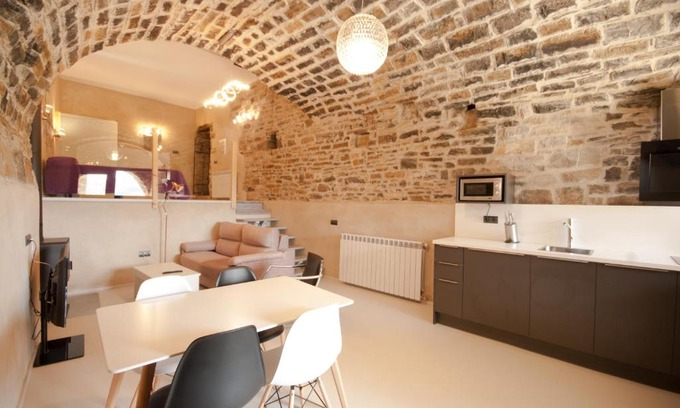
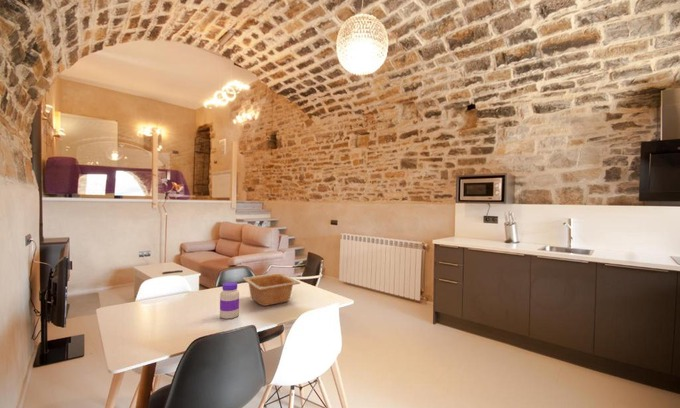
+ jar [219,281,240,320]
+ serving bowl [241,272,301,307]
